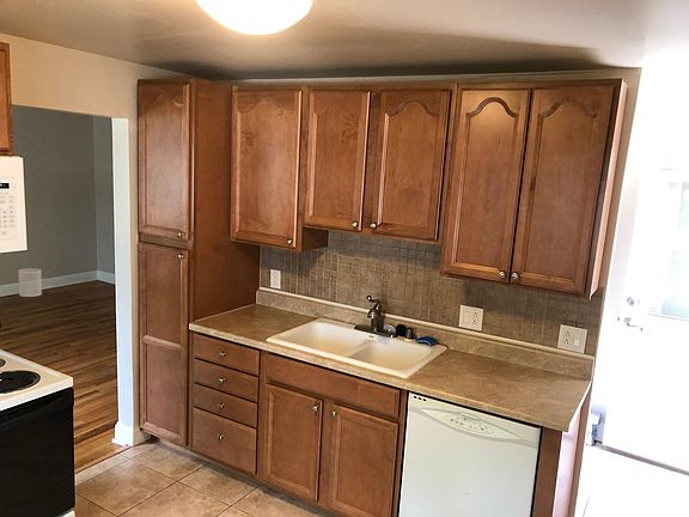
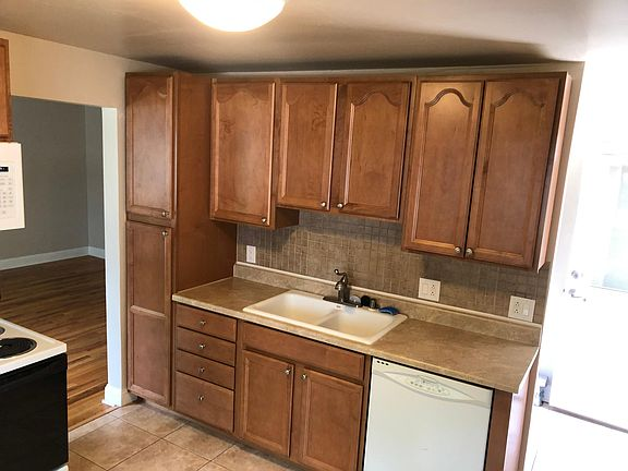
- wastebasket [17,268,43,298]
